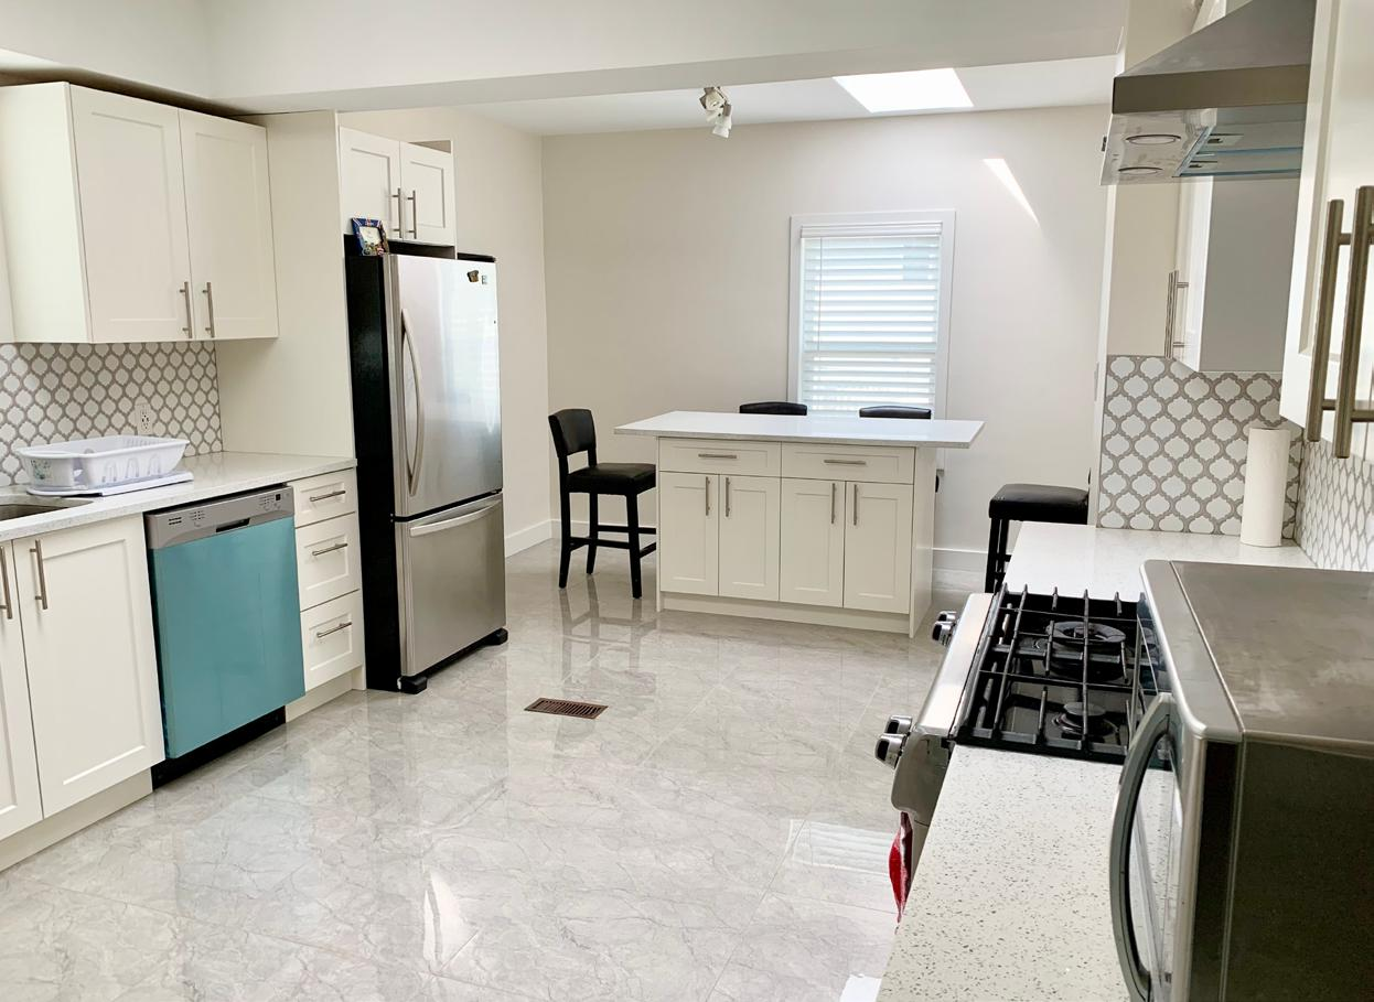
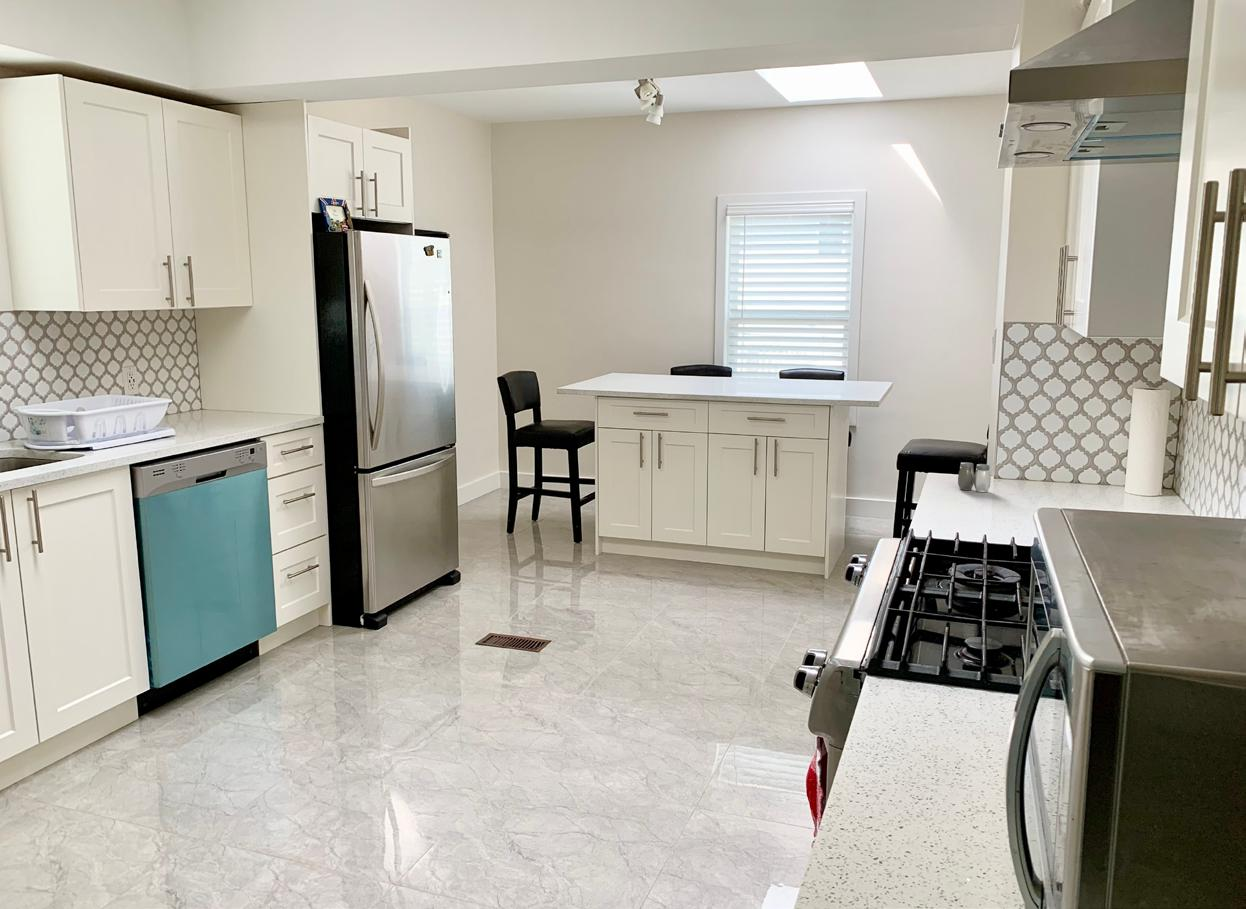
+ salt and pepper shaker [957,461,992,493]
